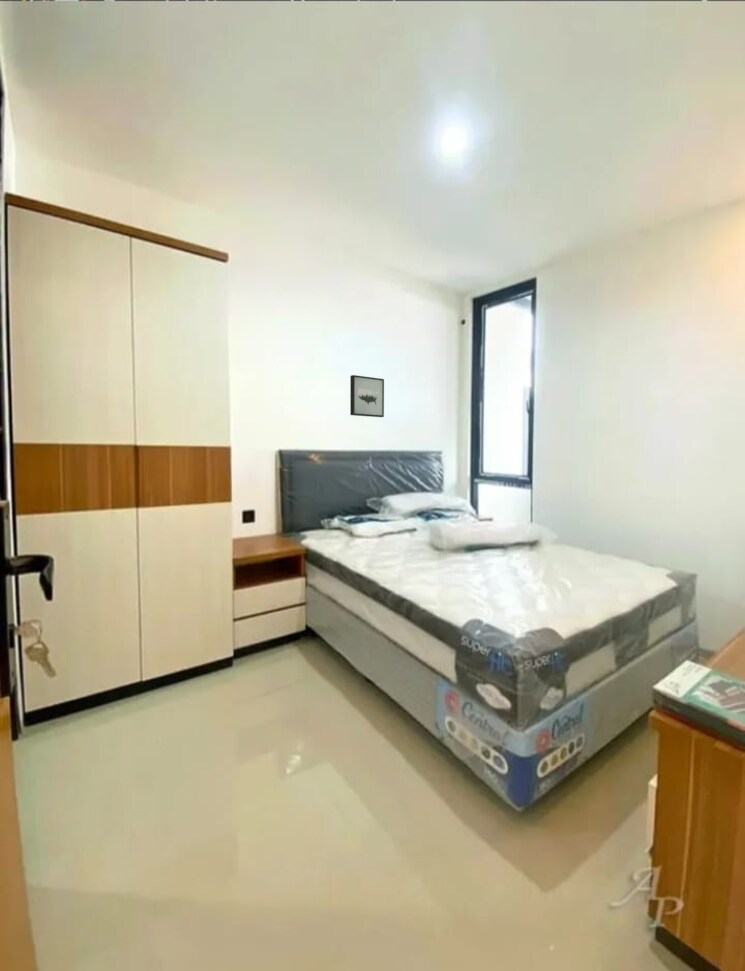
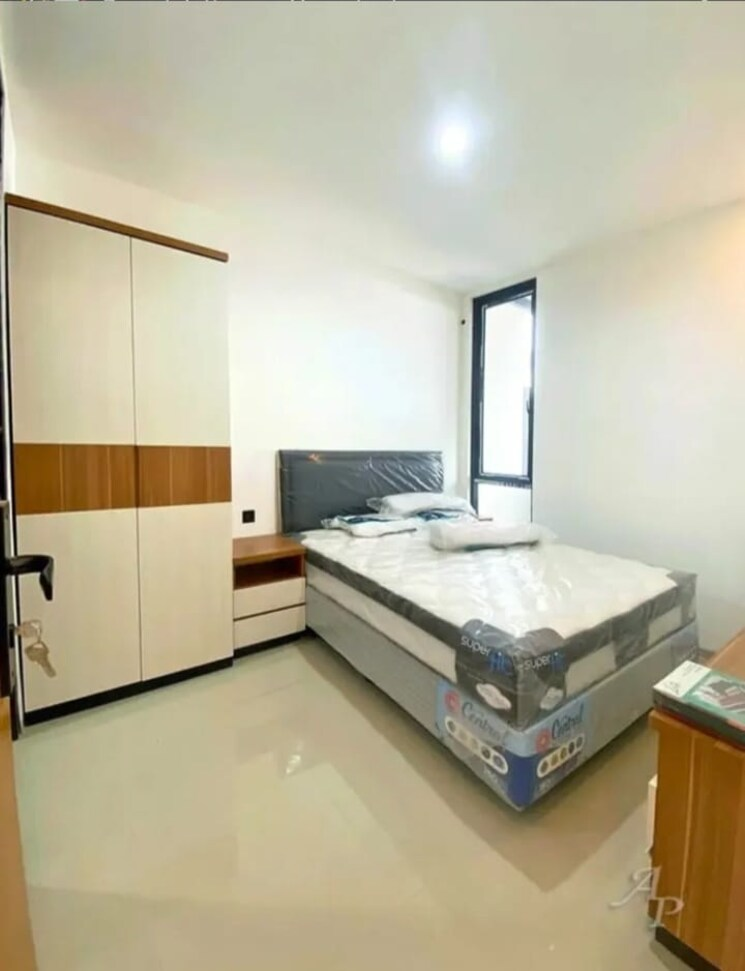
- wall art [349,374,385,418]
